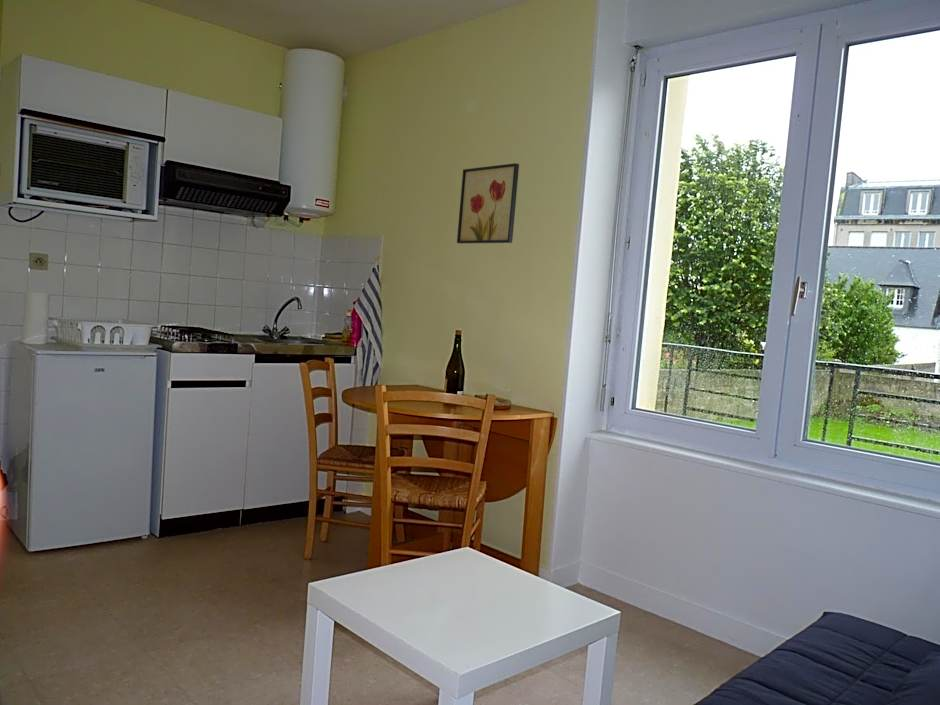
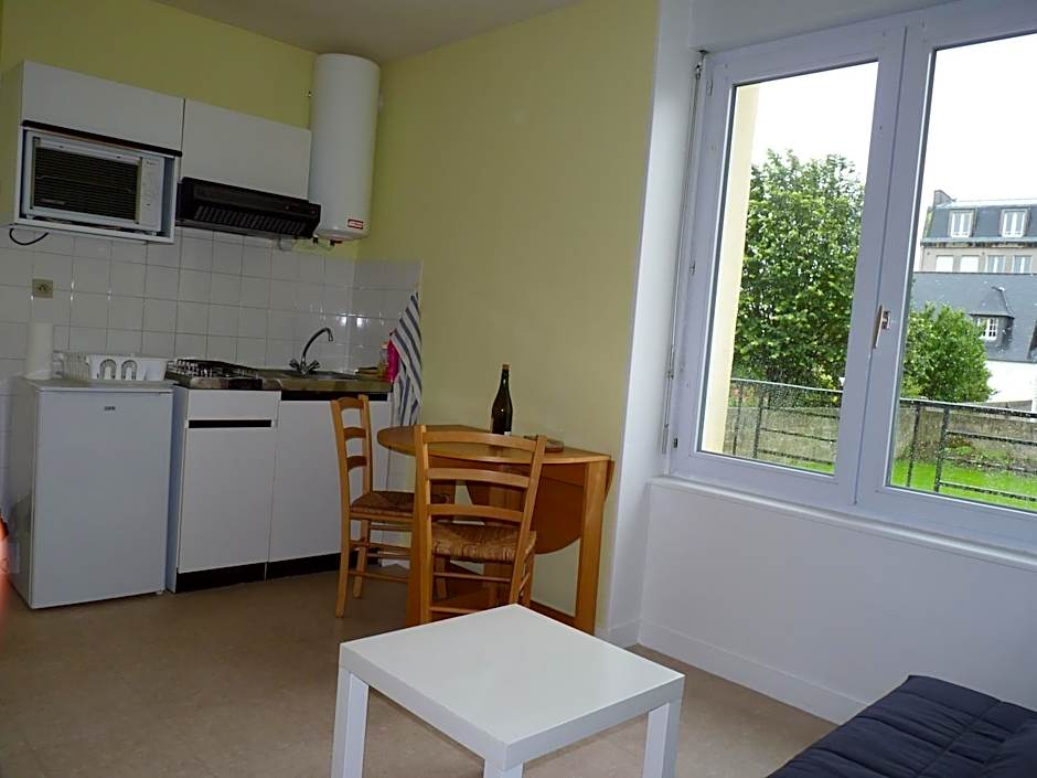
- wall art [456,162,520,244]
